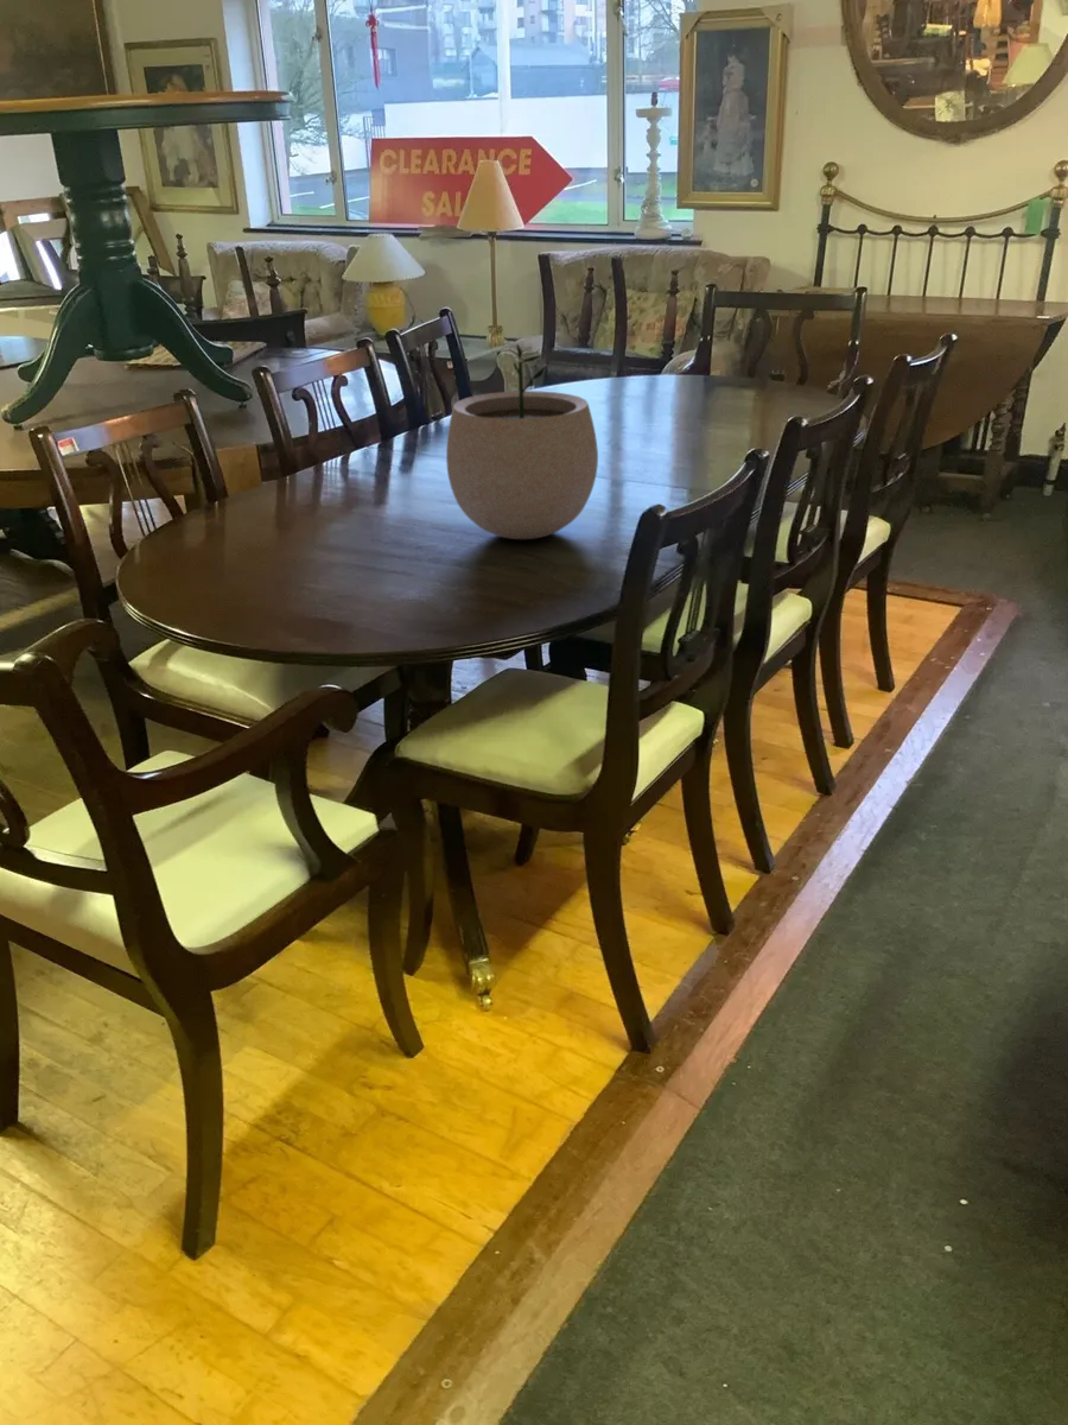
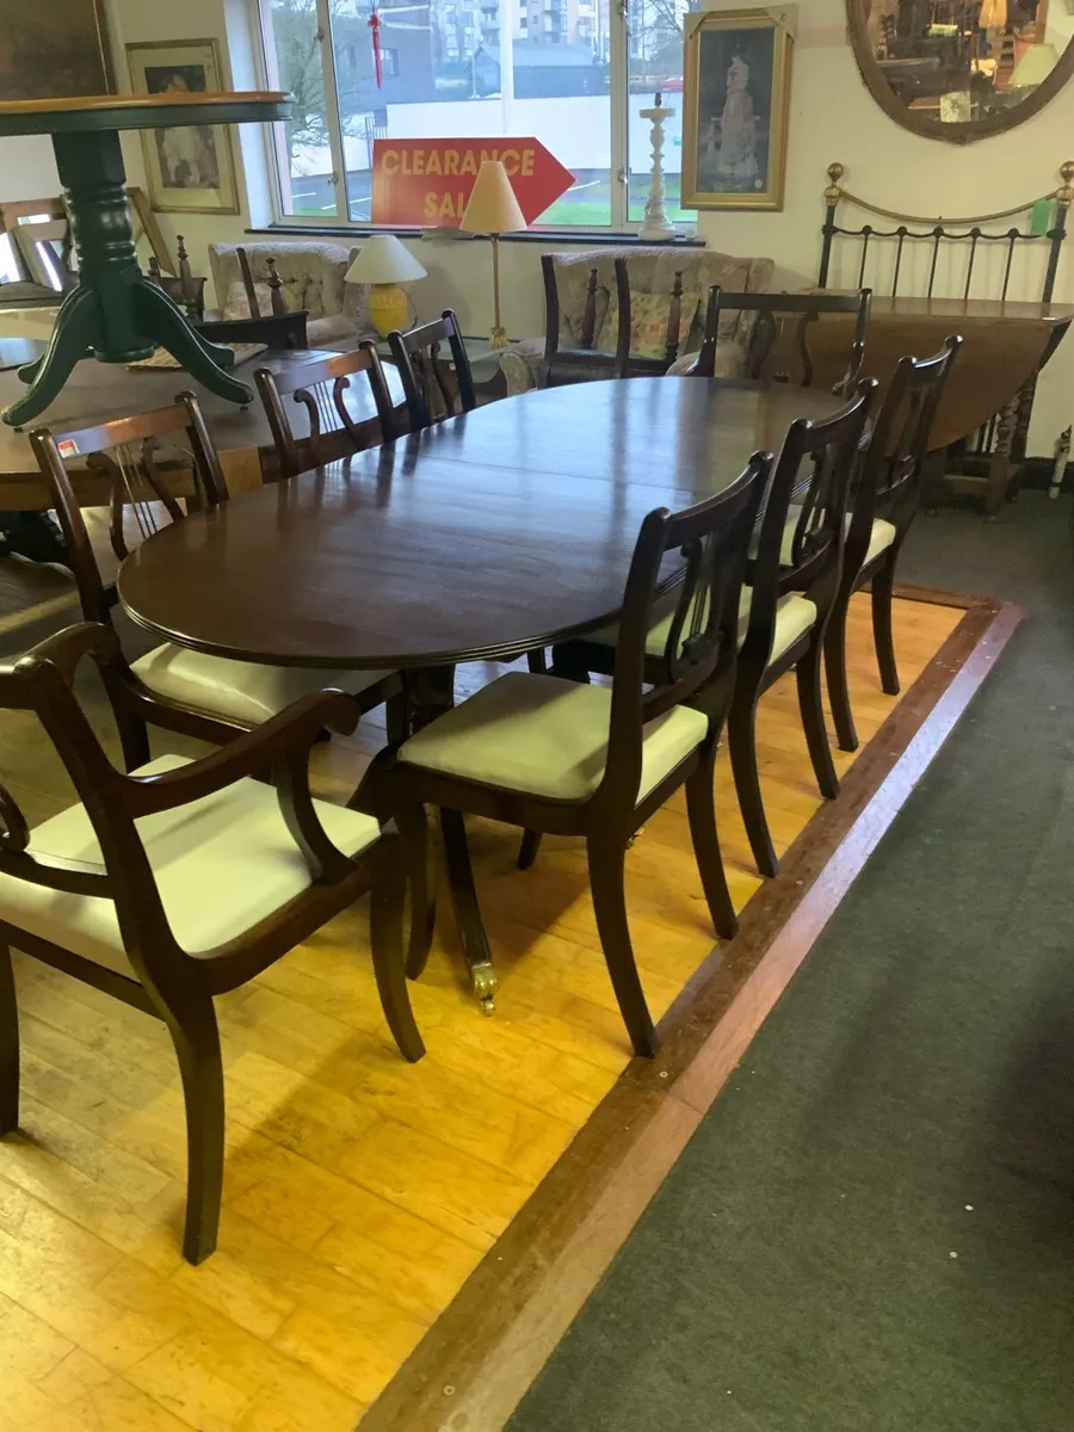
- plant pot [445,343,599,540]
